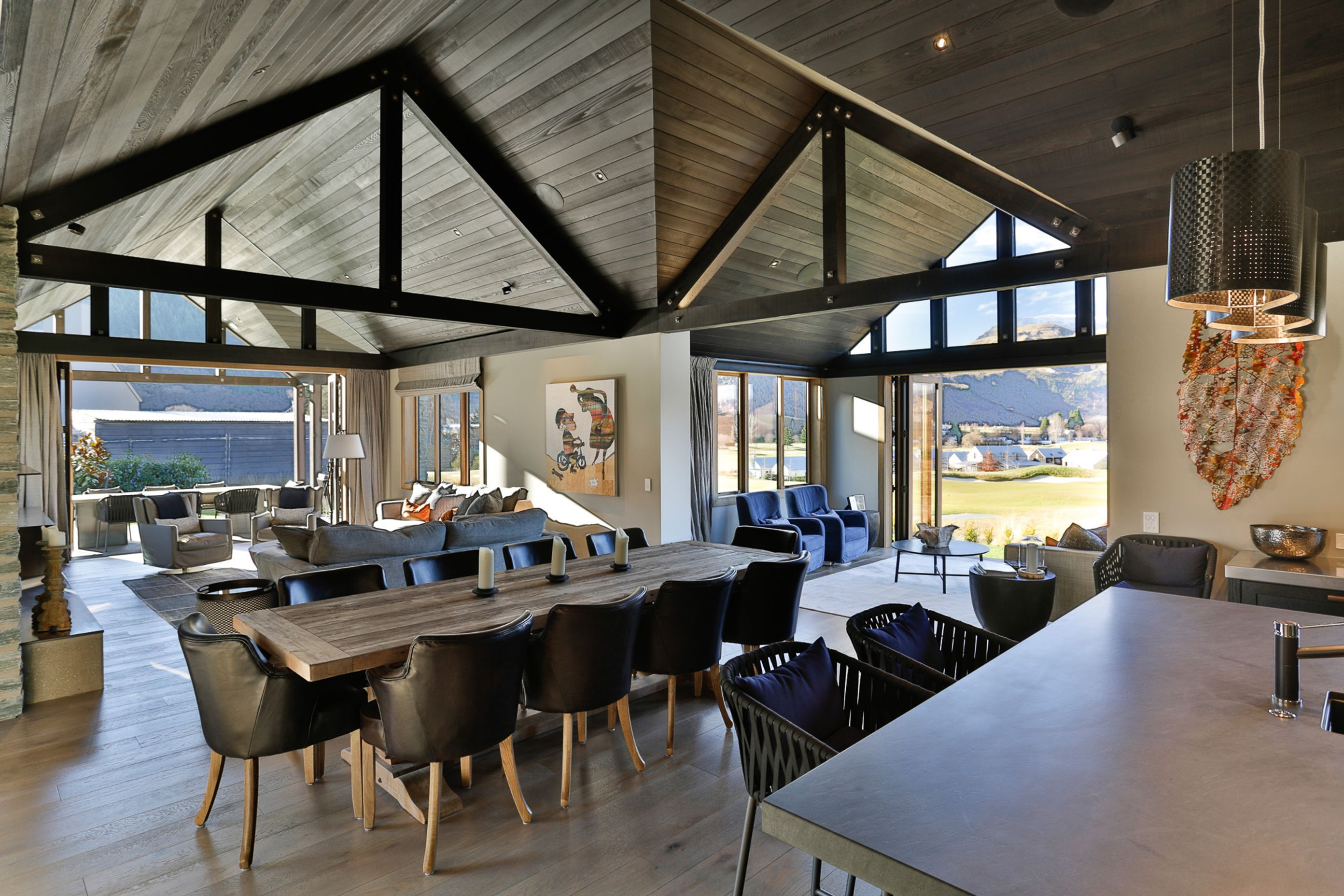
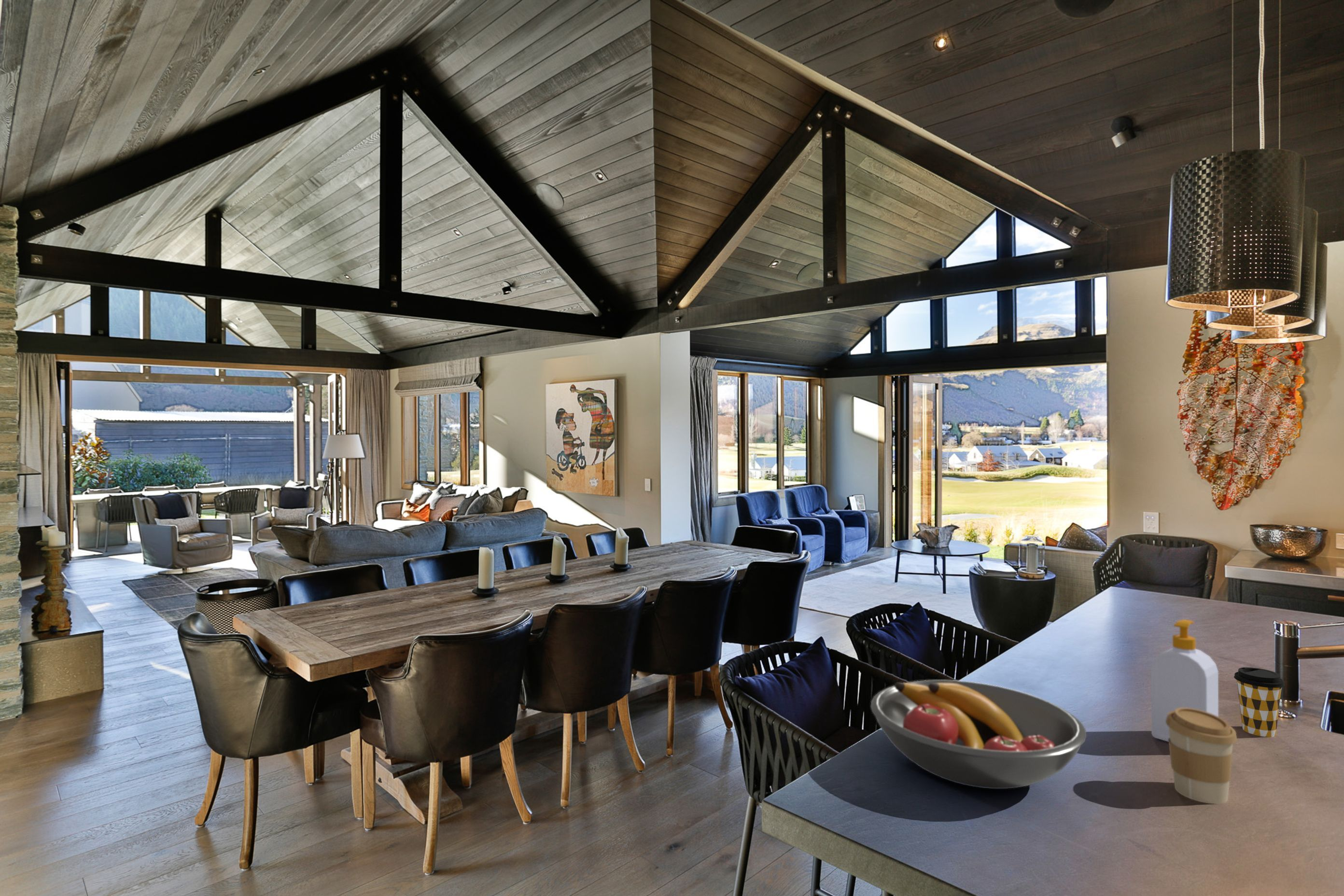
+ soap bottle [1150,619,1219,742]
+ fruit bowl [870,680,1087,789]
+ coffee cup [1233,667,1286,738]
+ coffee cup [1166,708,1237,805]
